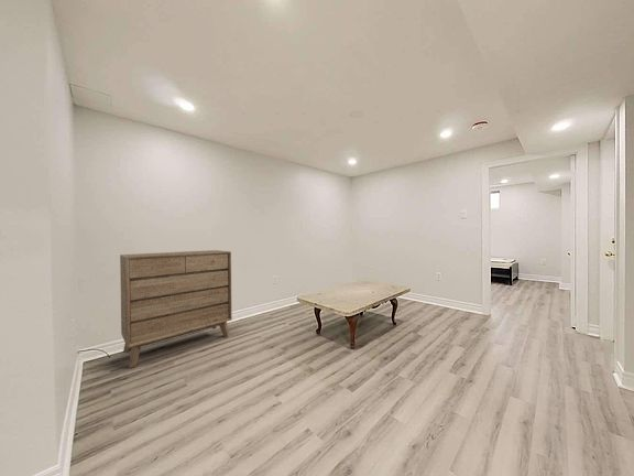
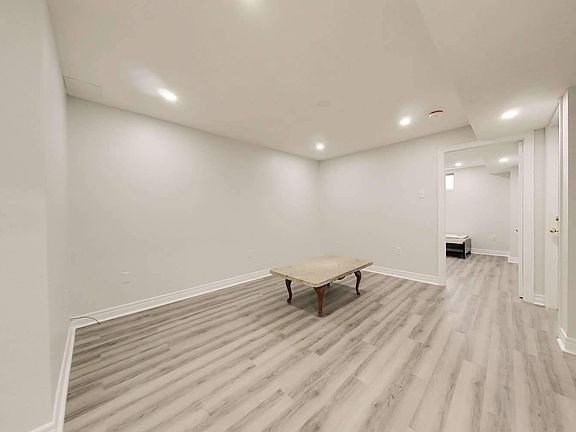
- dresser [119,249,232,369]
